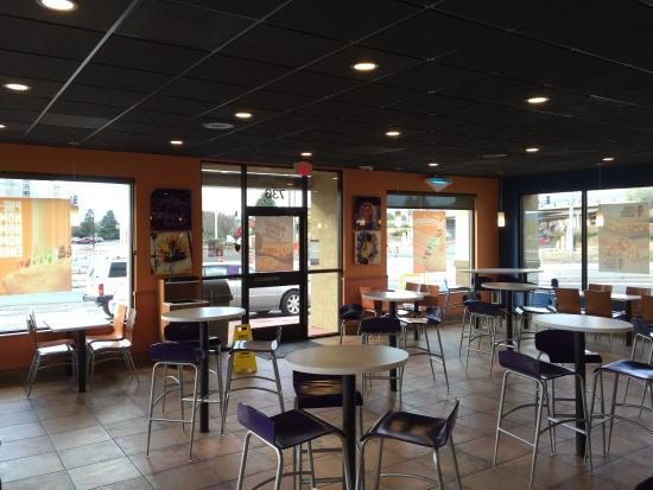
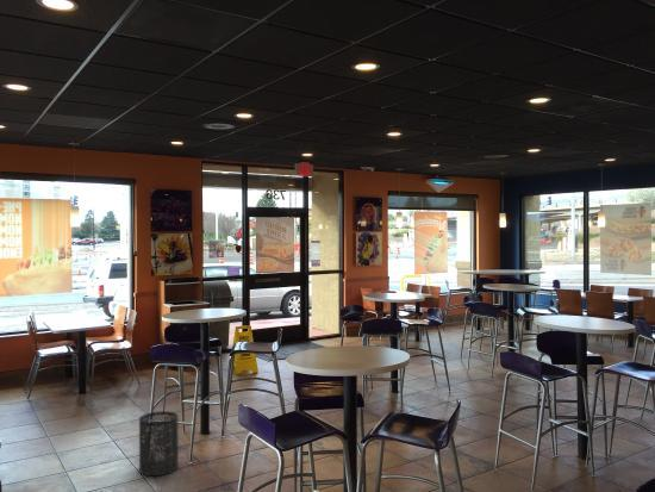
+ trash can [138,410,180,477]
